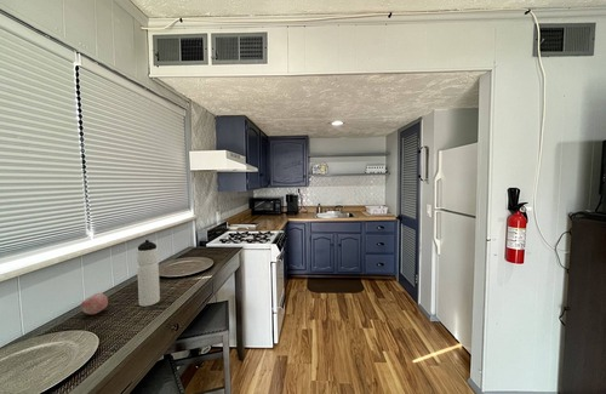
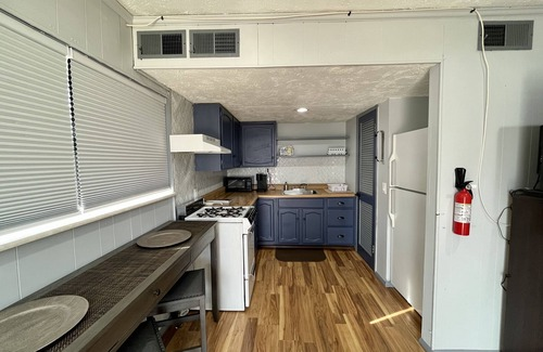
- apple [80,292,109,315]
- water bottle [136,239,161,307]
